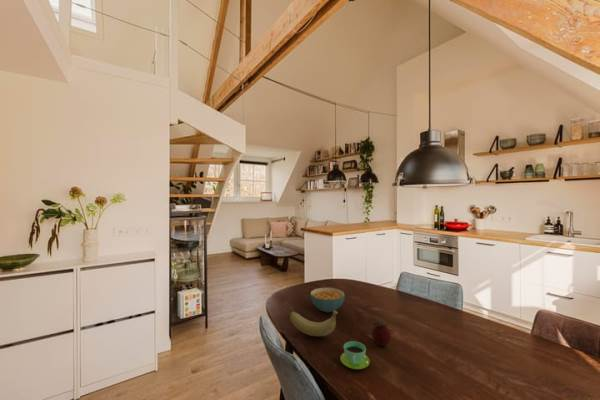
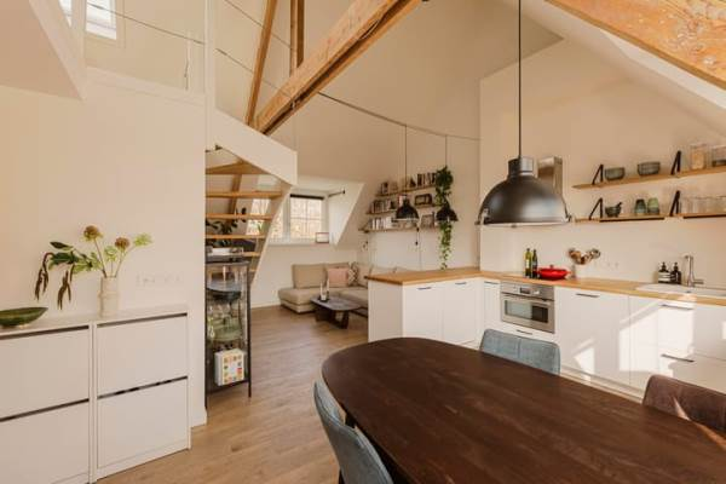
- cereal bowl [310,287,346,313]
- banana [289,310,339,337]
- fruit [371,321,392,347]
- cup [339,340,371,370]
